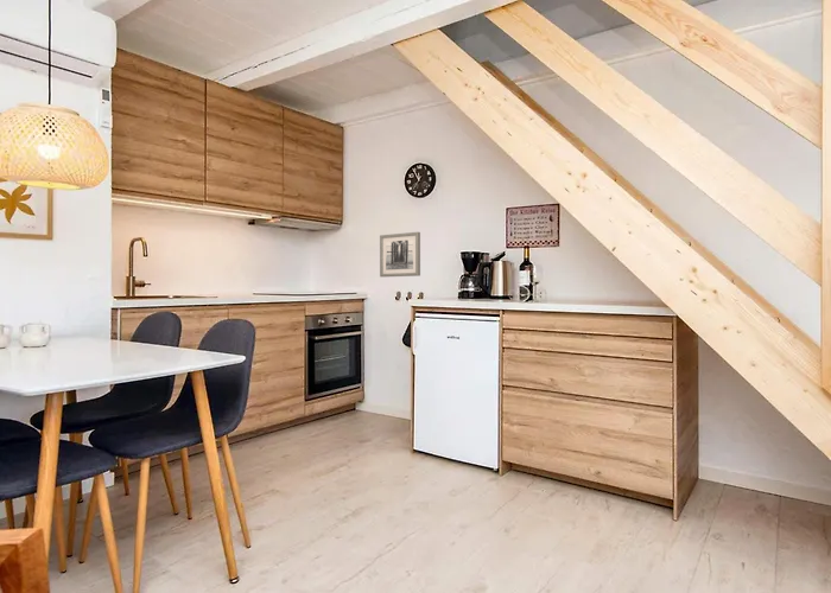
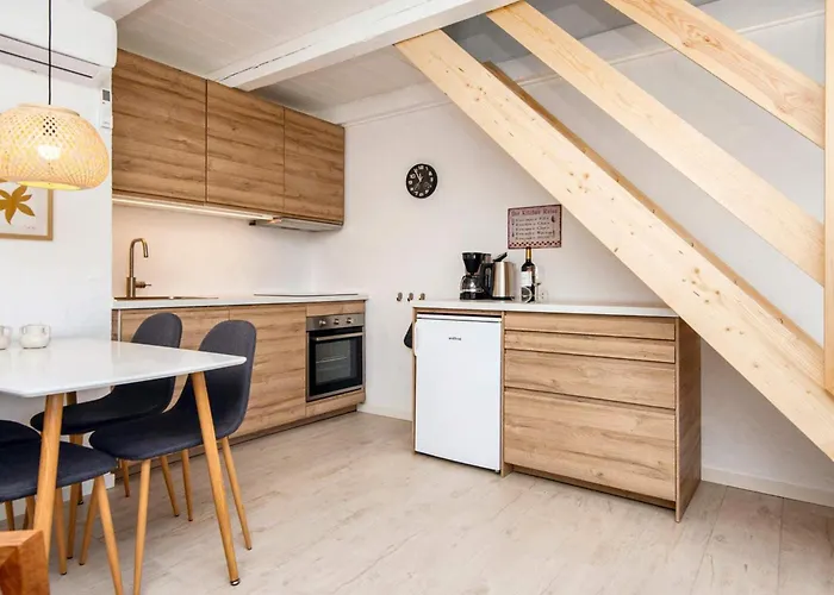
- wall art [379,231,421,278]
